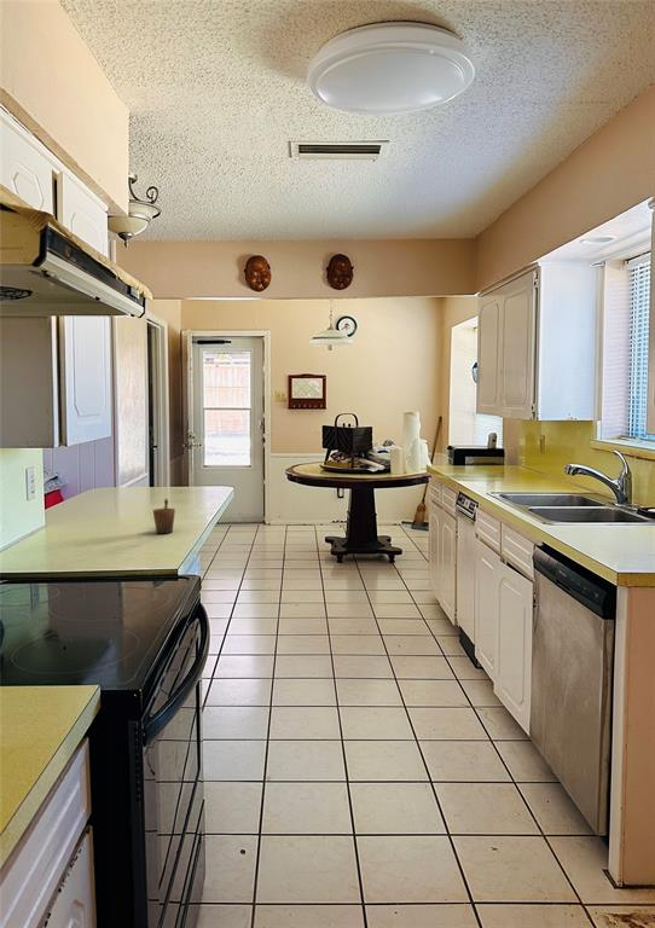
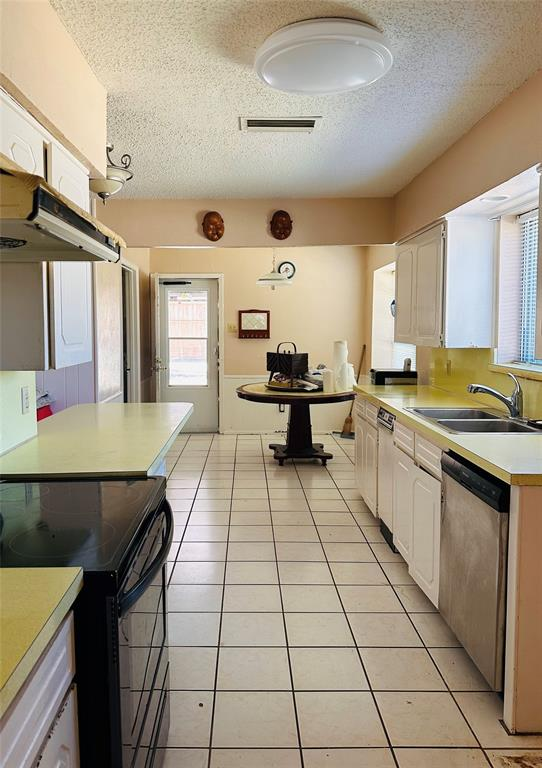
- mug [152,498,176,534]
